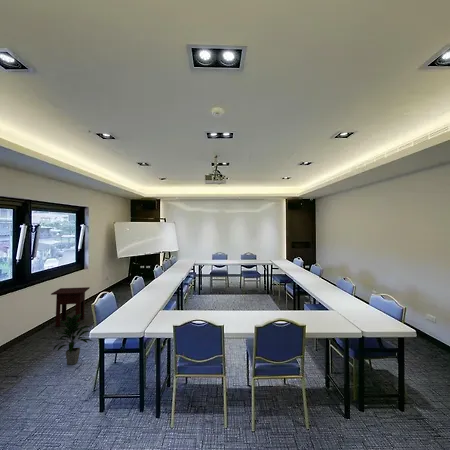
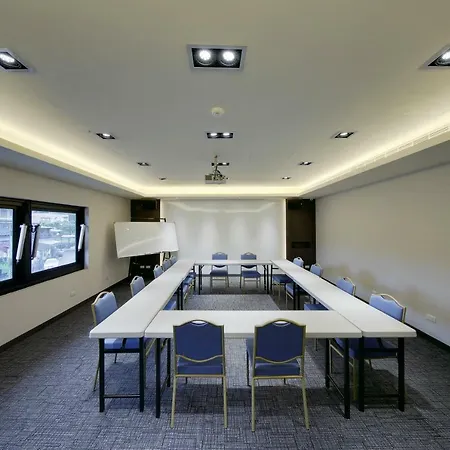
- side table [50,286,91,327]
- indoor plant [52,314,93,365]
